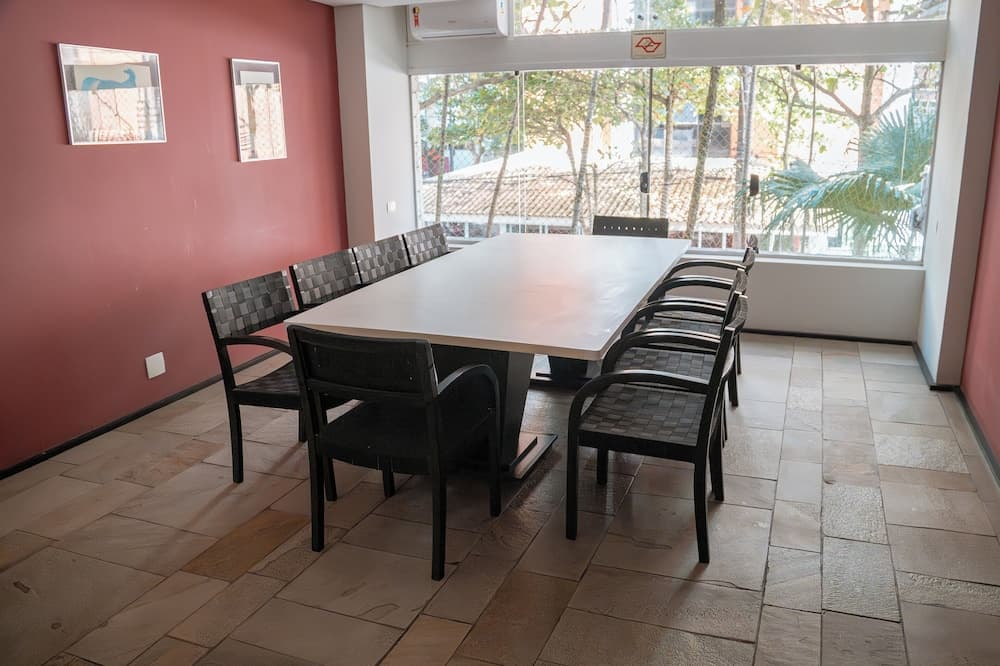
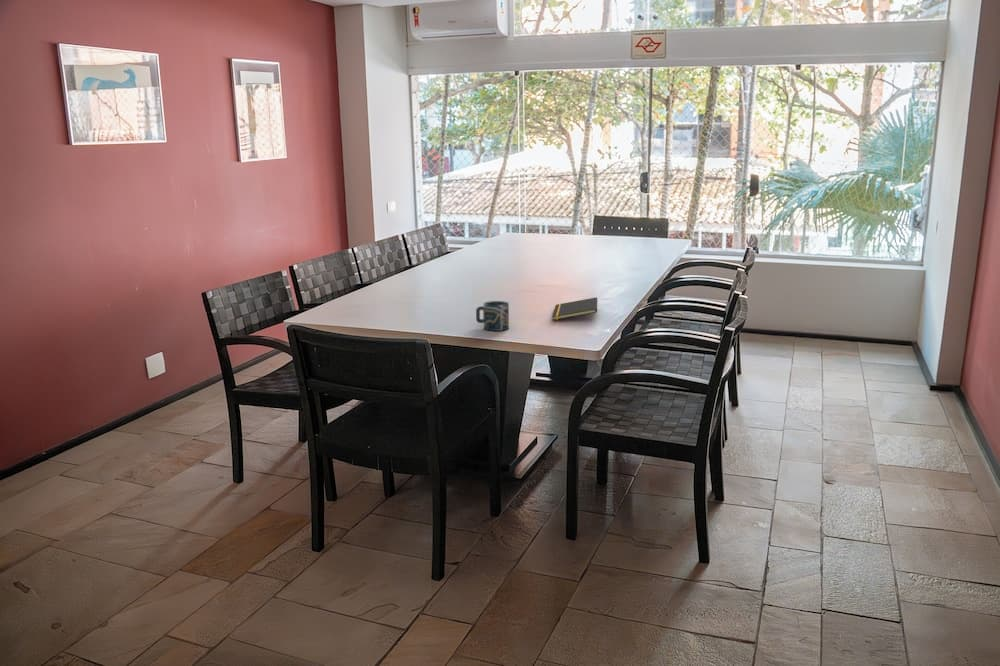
+ notepad [551,296,598,321]
+ cup [475,300,510,332]
